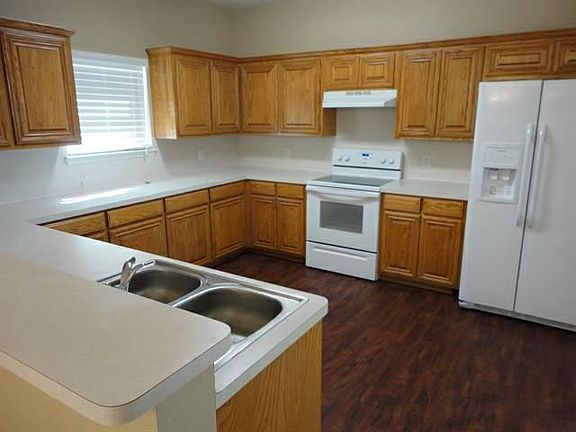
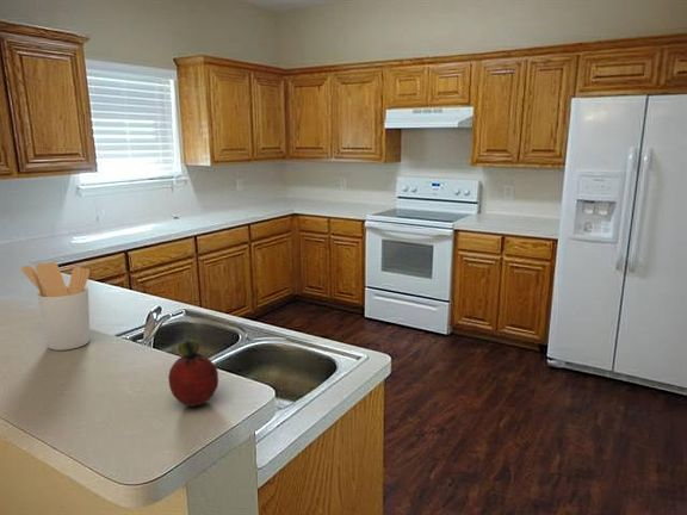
+ utensil holder [20,261,91,352]
+ fruit [167,339,219,408]
